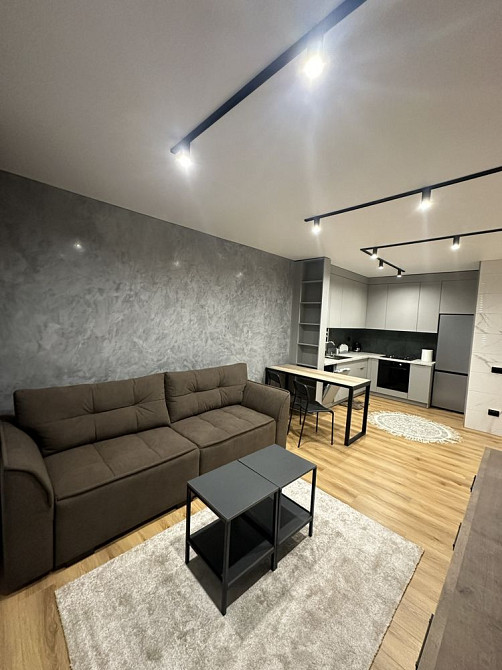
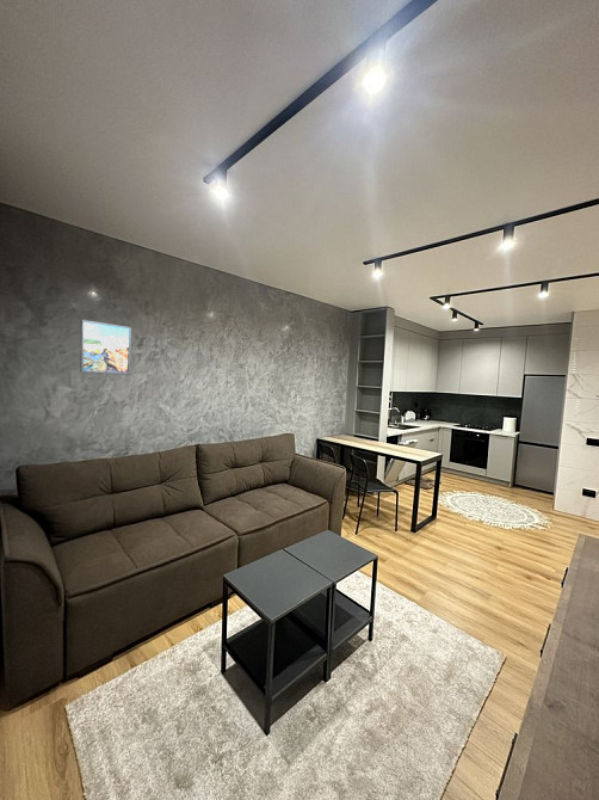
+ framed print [79,319,132,376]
